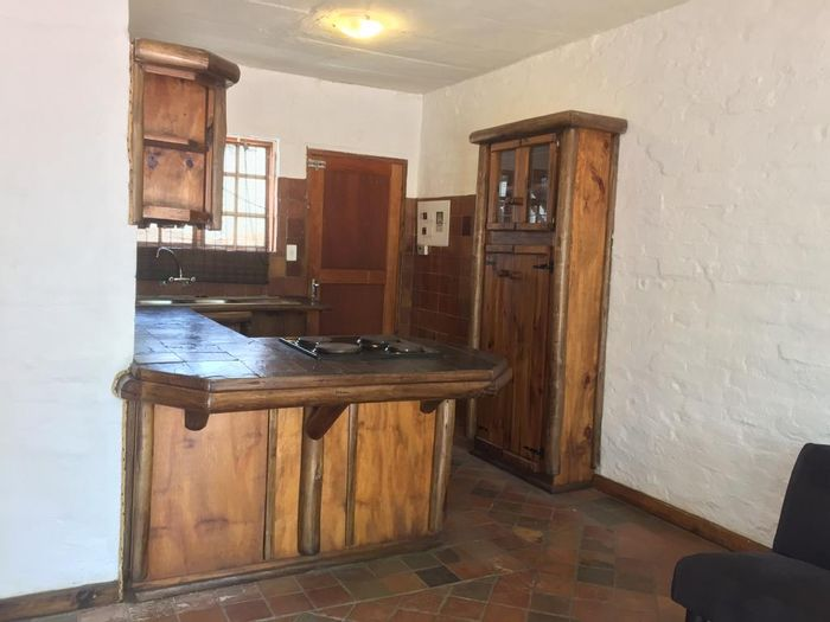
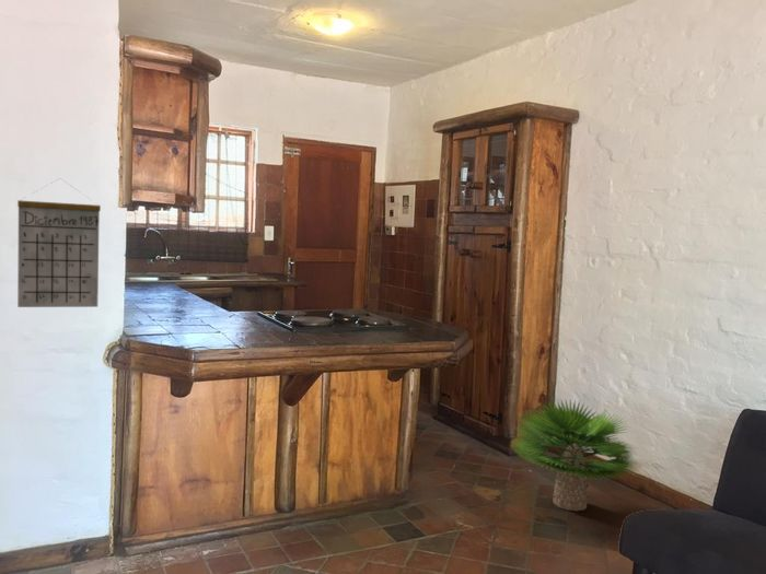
+ calendar [16,177,102,308]
+ potted plant [509,398,642,512]
